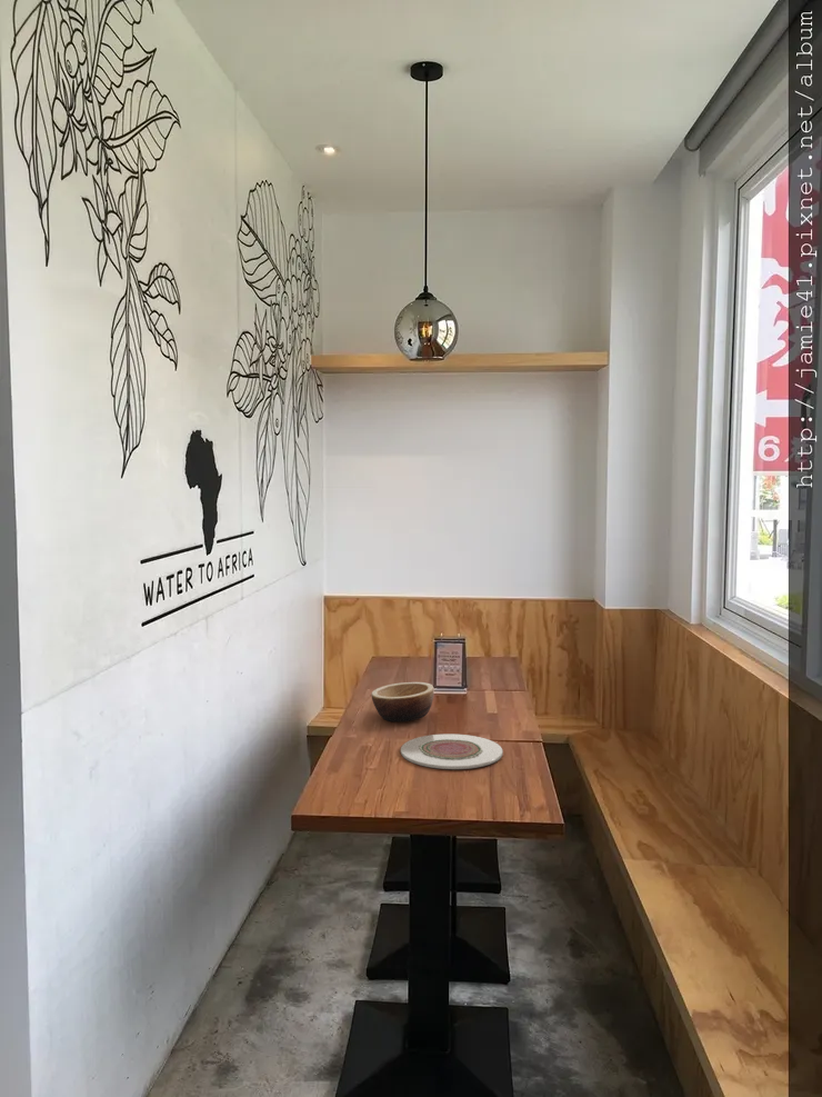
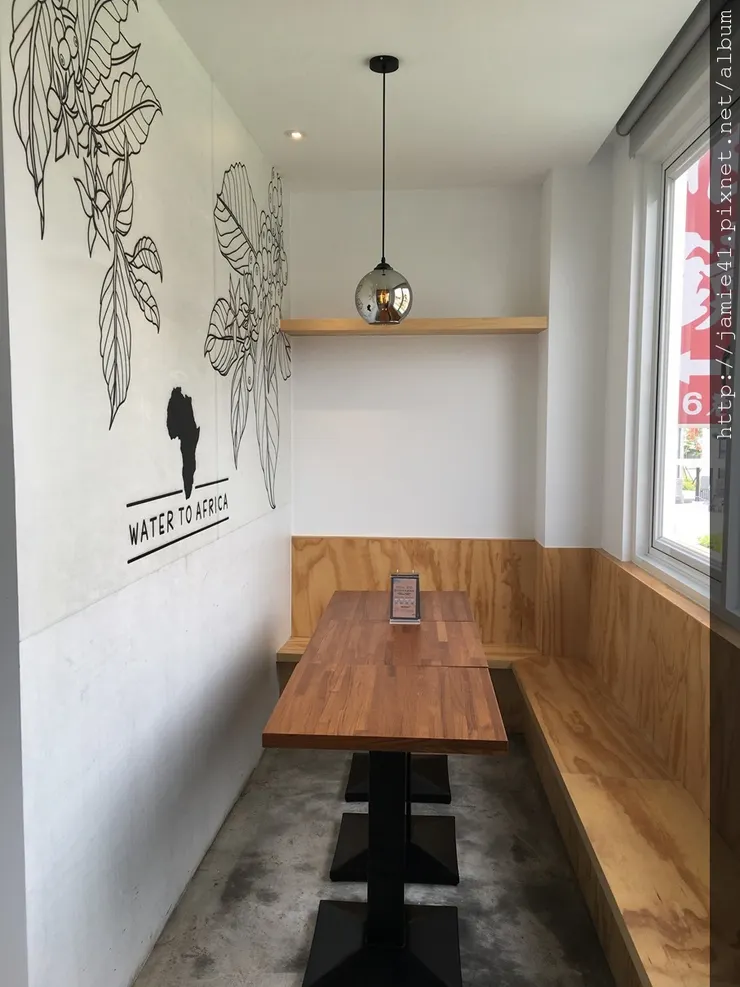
- bowl [370,681,434,722]
- plate [400,732,503,770]
